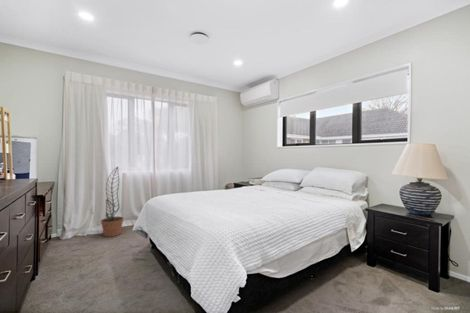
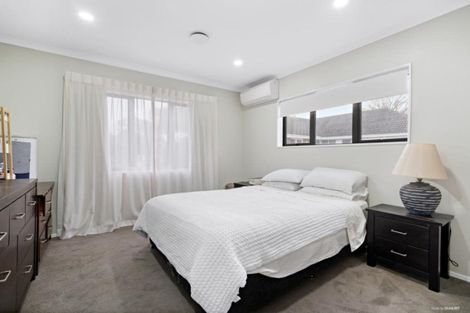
- decorative plant [100,166,125,238]
